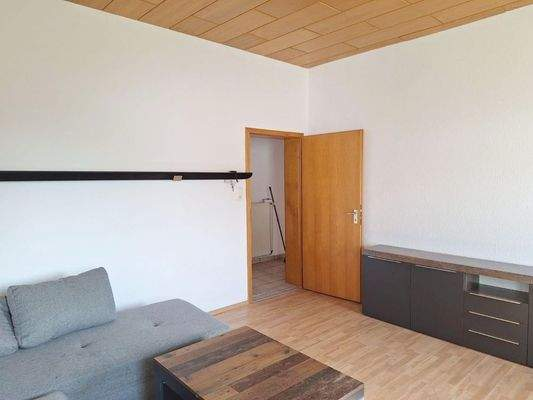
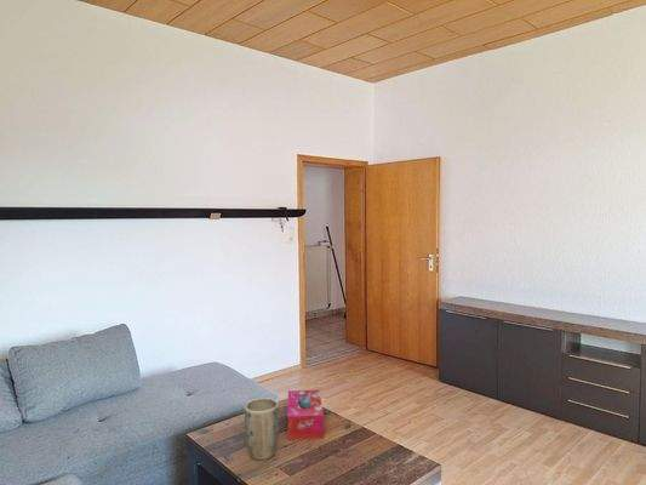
+ tissue box [287,389,325,440]
+ plant pot [244,398,280,461]
